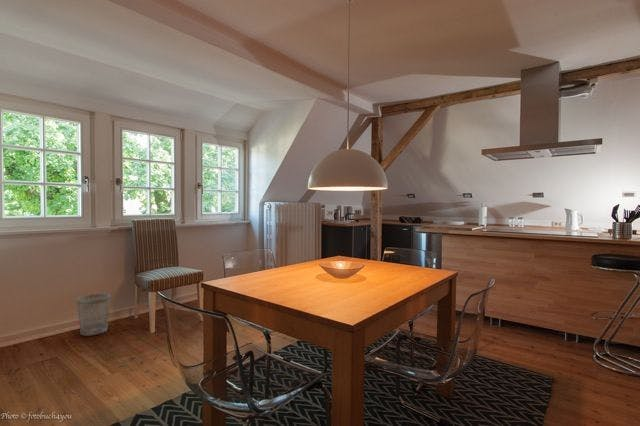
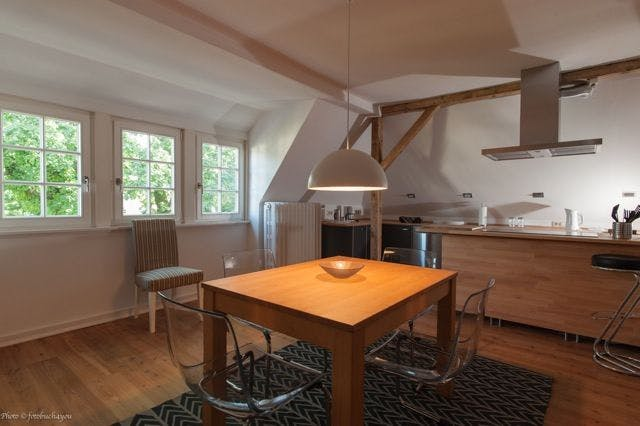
- wastebasket [76,293,111,337]
